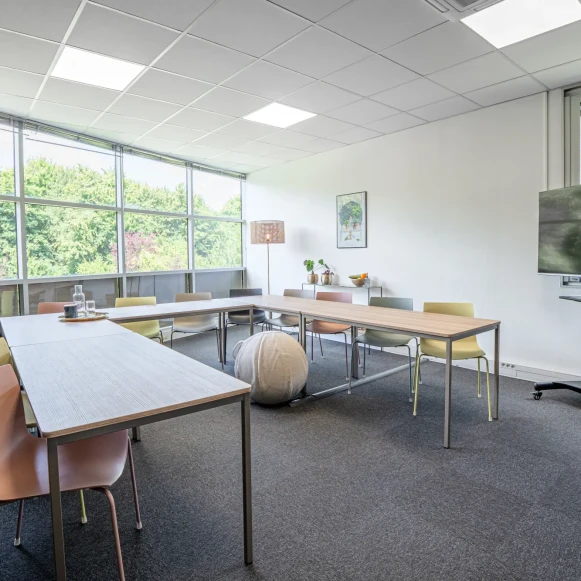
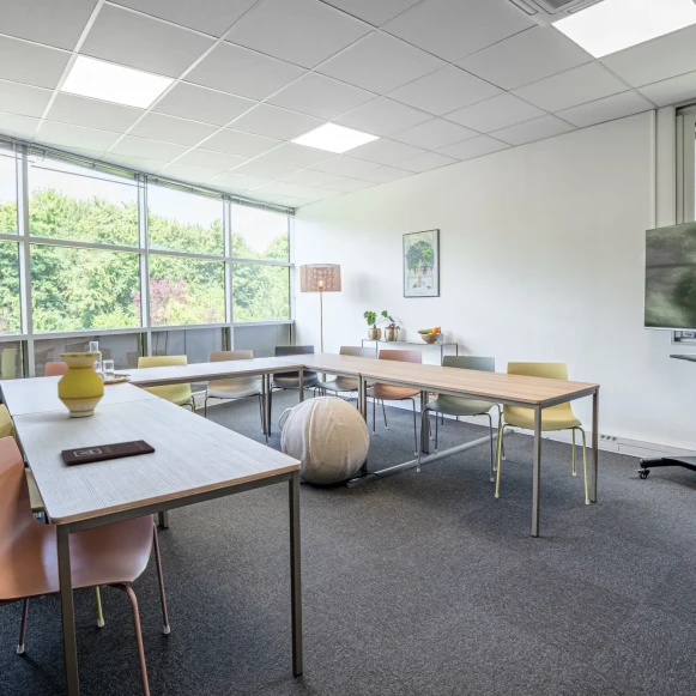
+ vase [56,351,105,418]
+ book [60,438,156,465]
